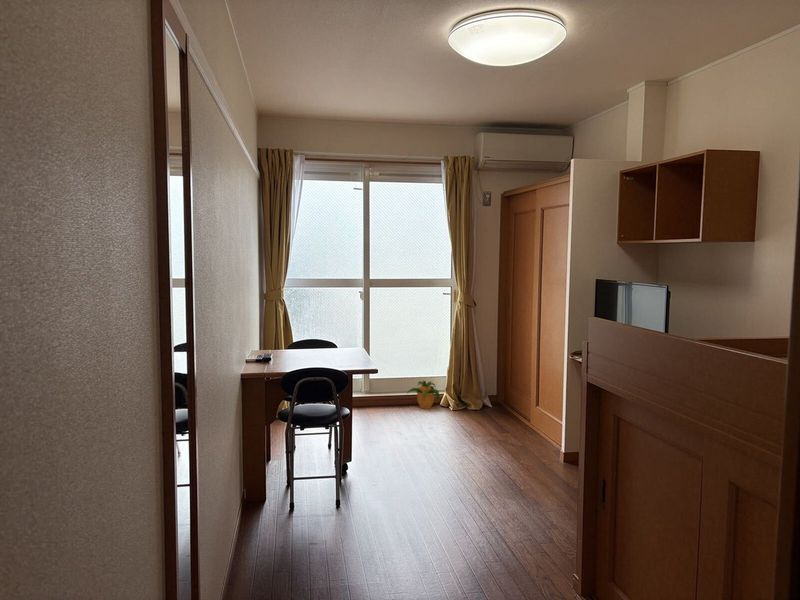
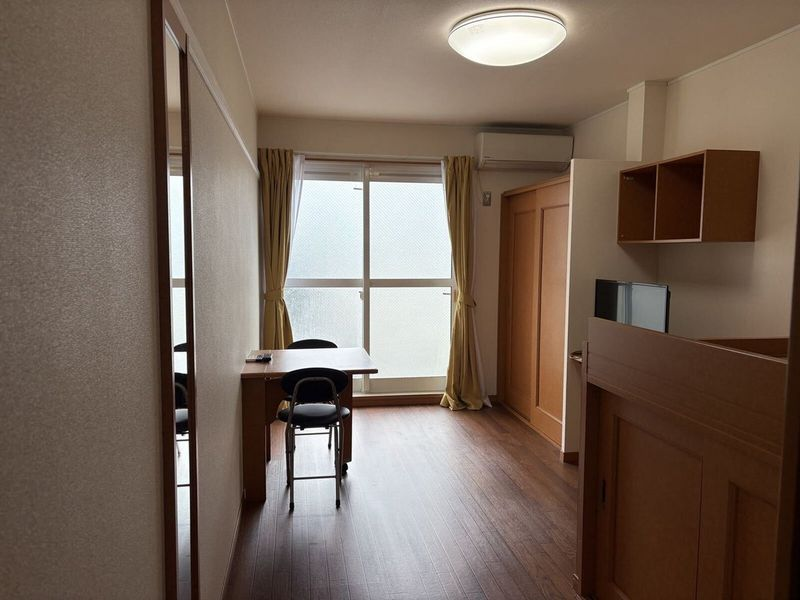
- potted plant [406,380,440,410]
